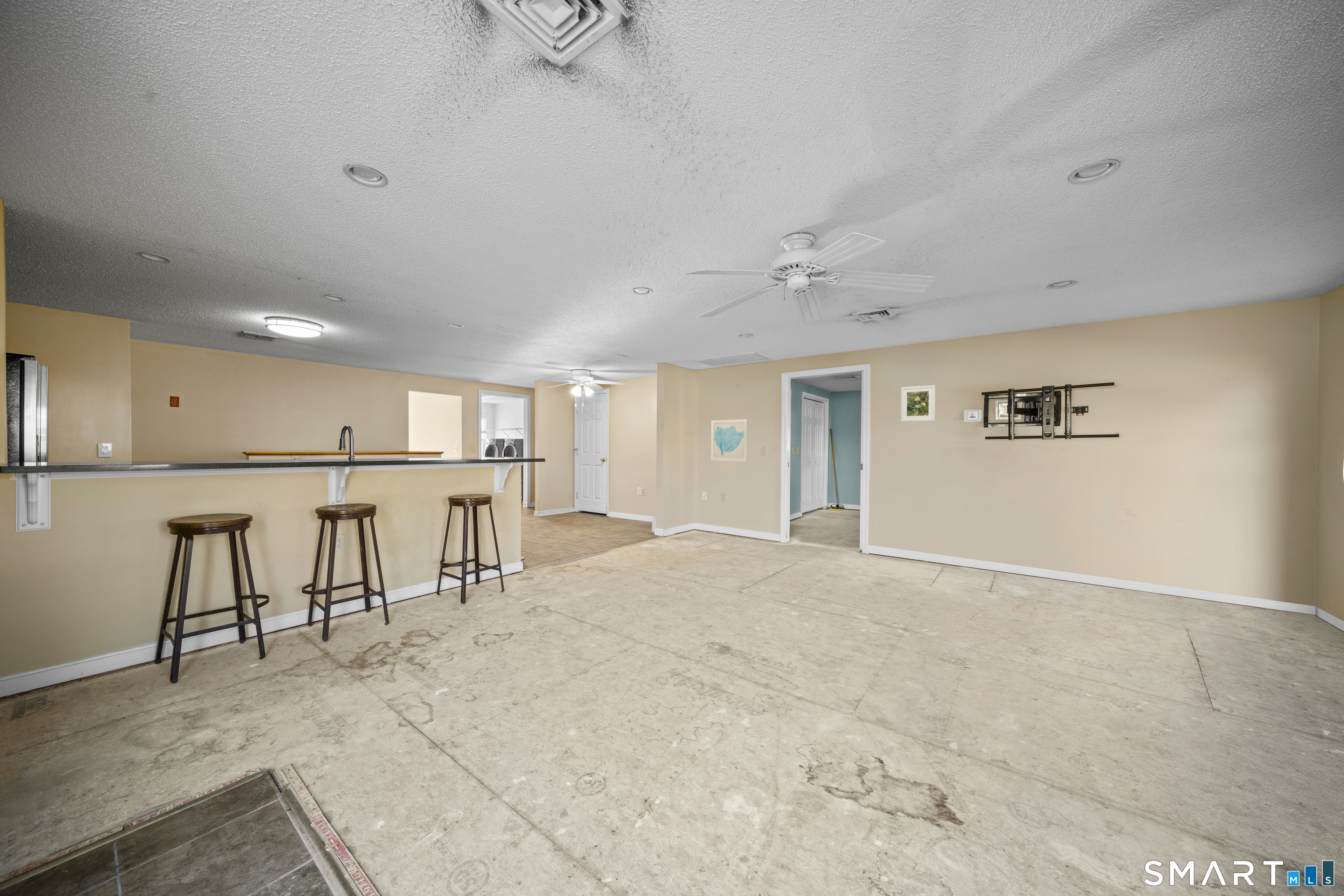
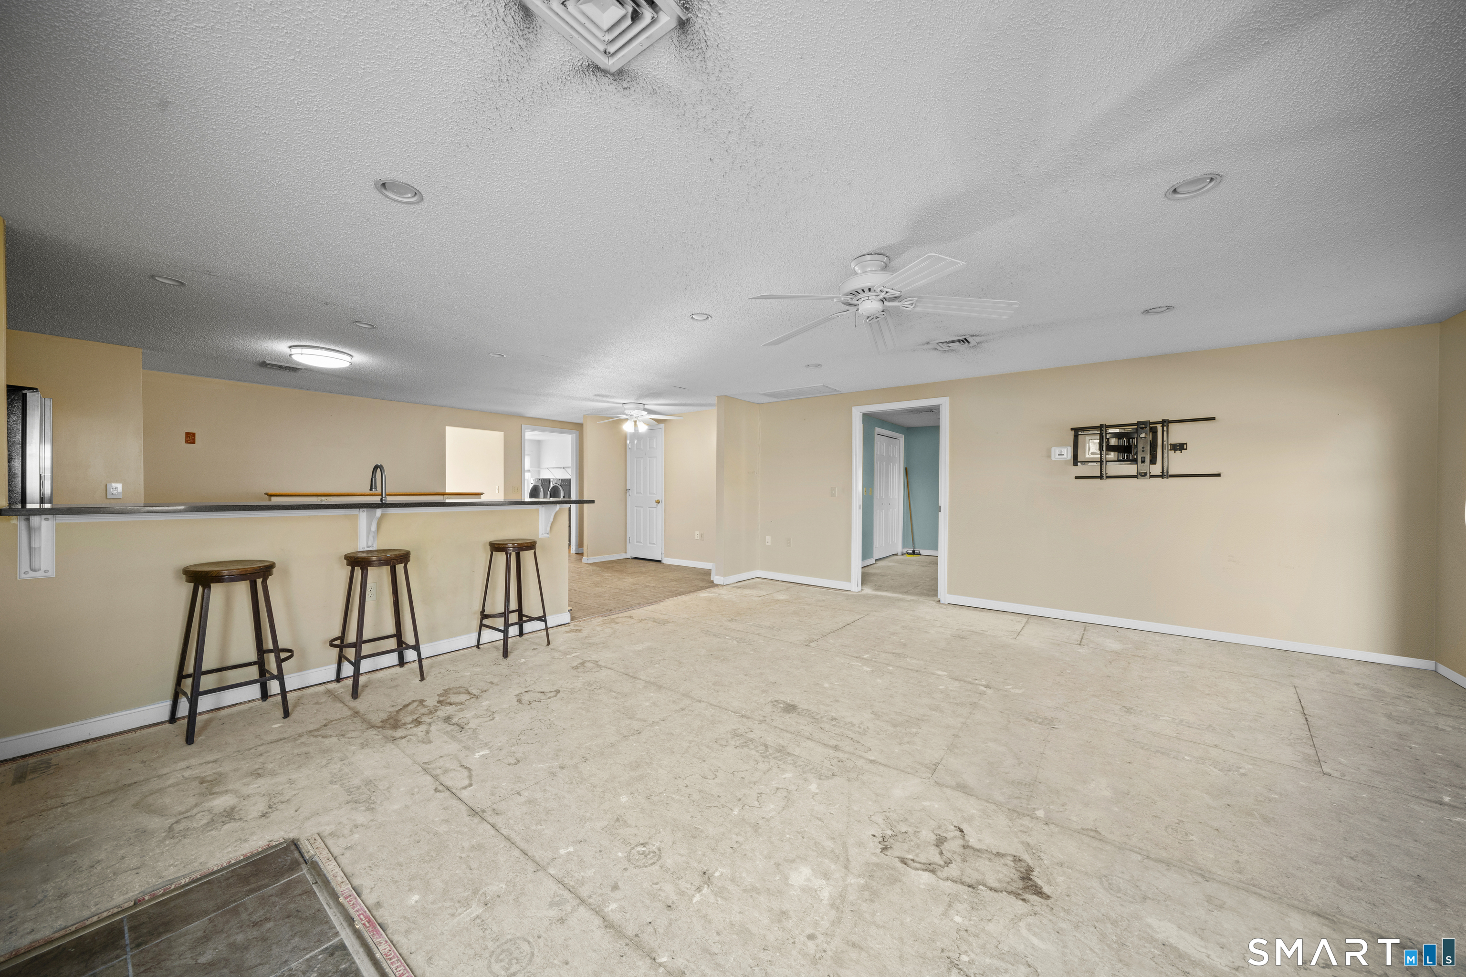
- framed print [901,385,936,422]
- wall art [711,419,748,462]
